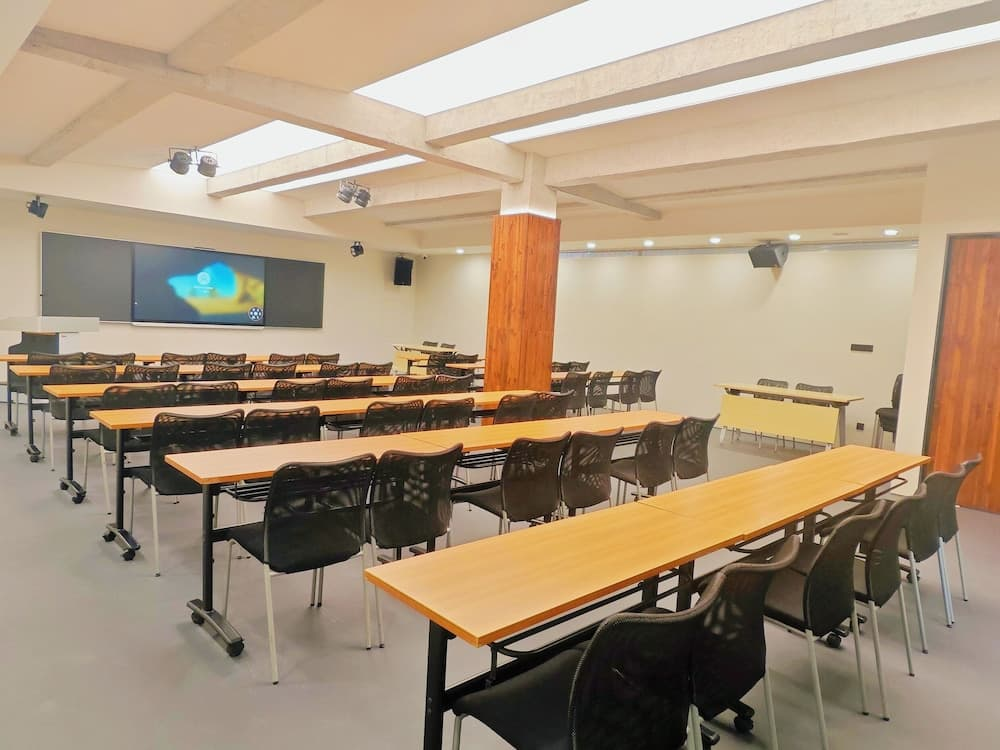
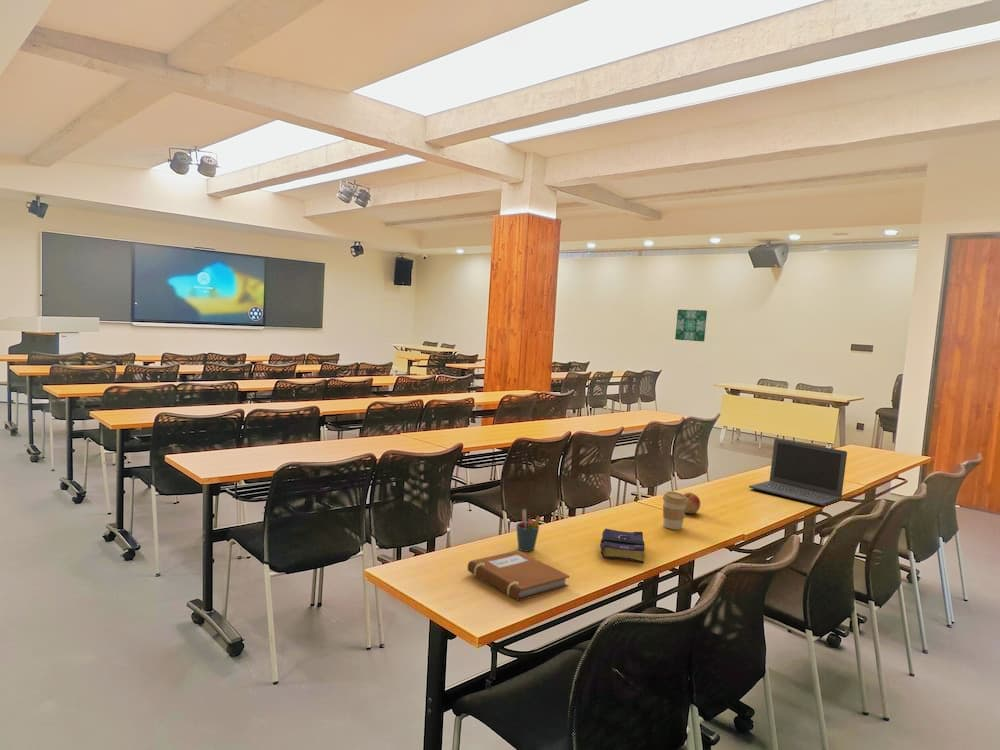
+ laptop computer [748,438,848,507]
+ book [599,528,645,564]
+ wall art [674,309,708,342]
+ pen holder [515,509,542,553]
+ apple [683,492,701,515]
+ notebook [466,549,571,602]
+ coffee cup [662,491,687,530]
